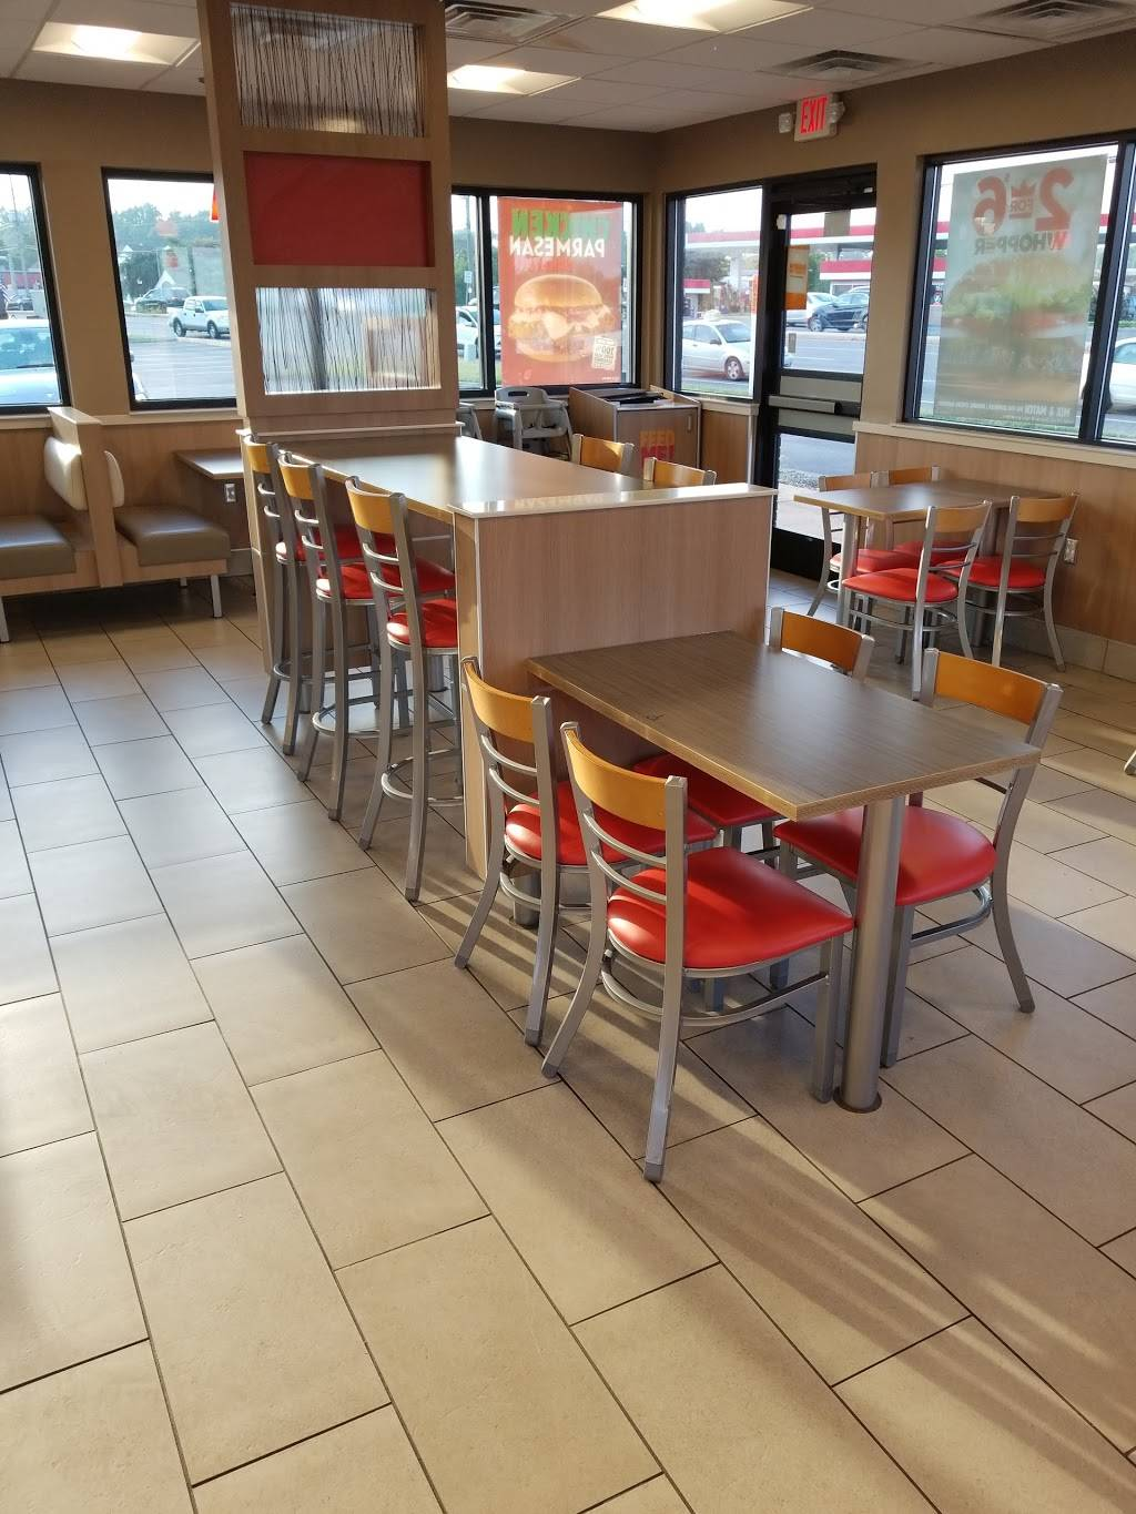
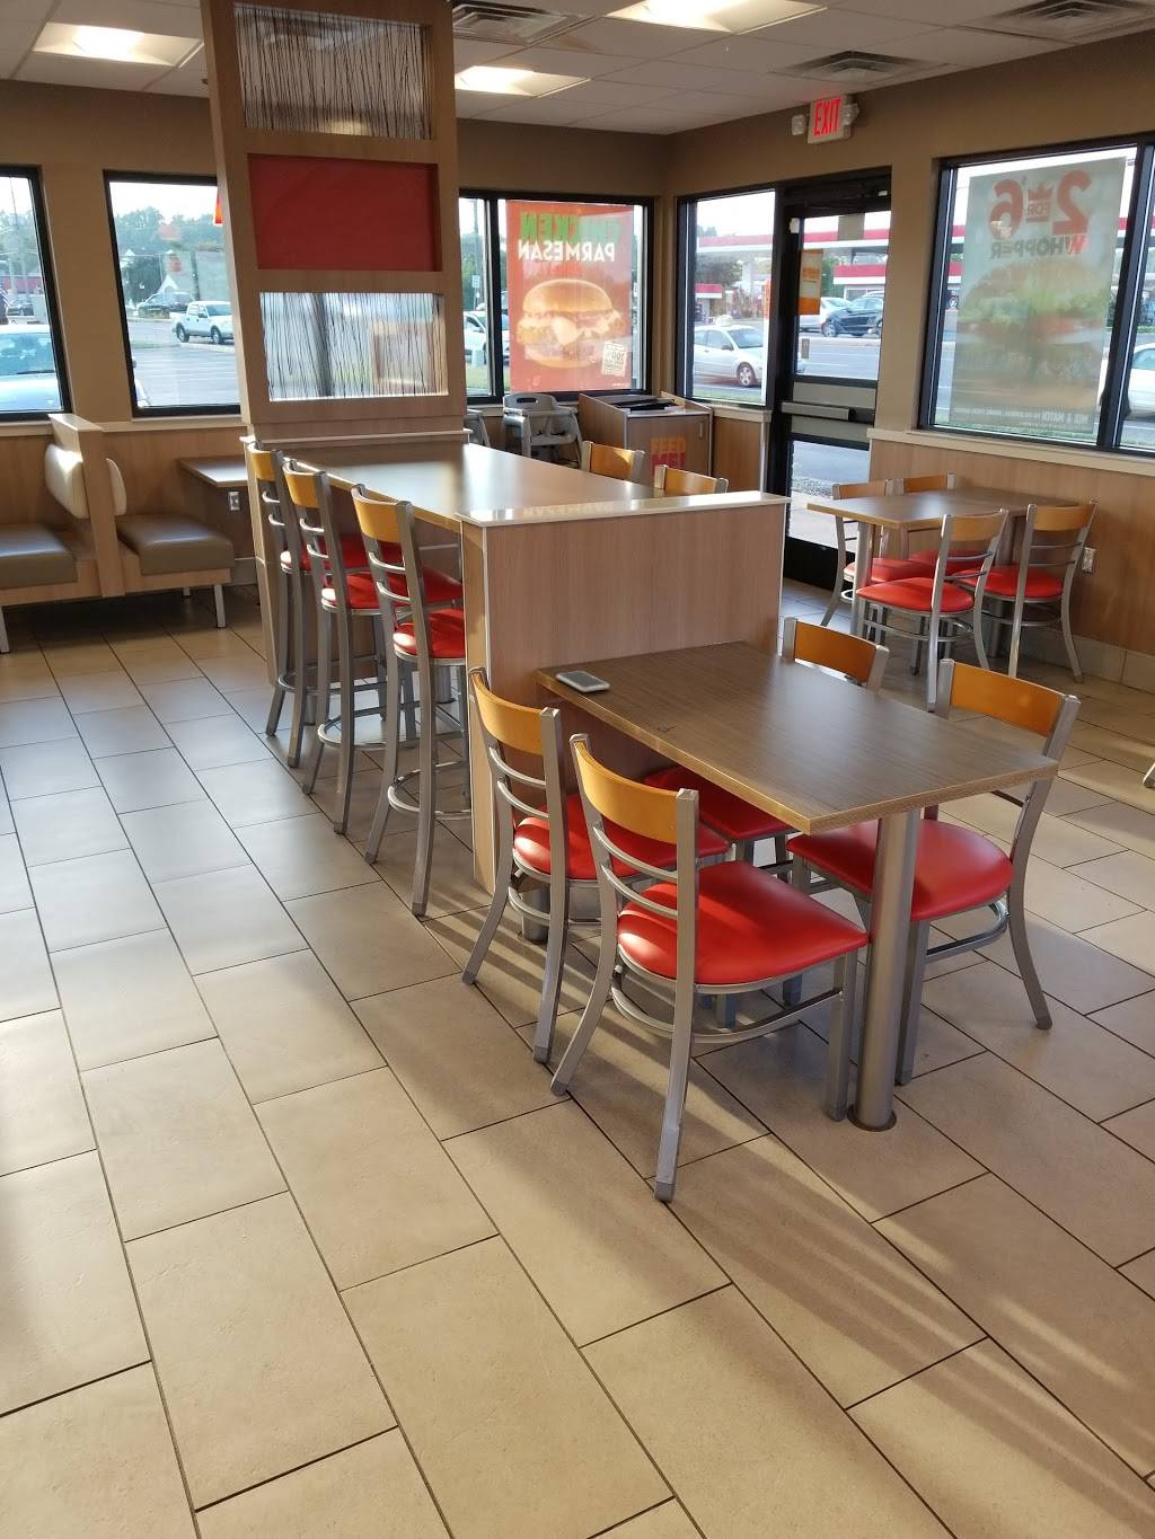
+ smartphone [556,669,610,694]
